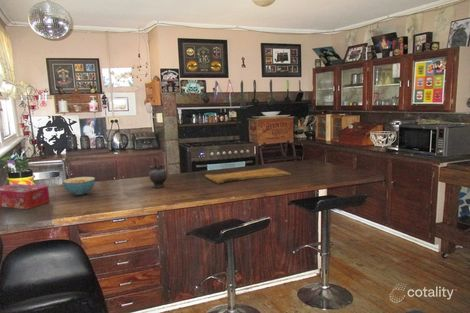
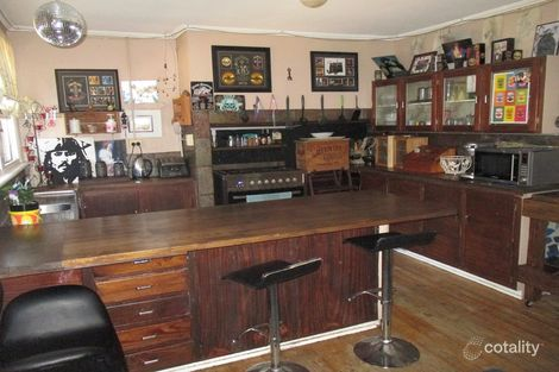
- teapot [148,155,168,189]
- cereal bowl [62,176,96,196]
- tissue box [0,183,51,210]
- cutting board [204,166,292,185]
